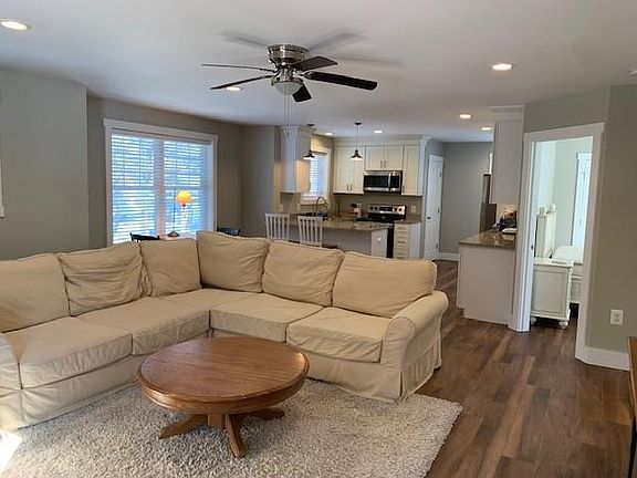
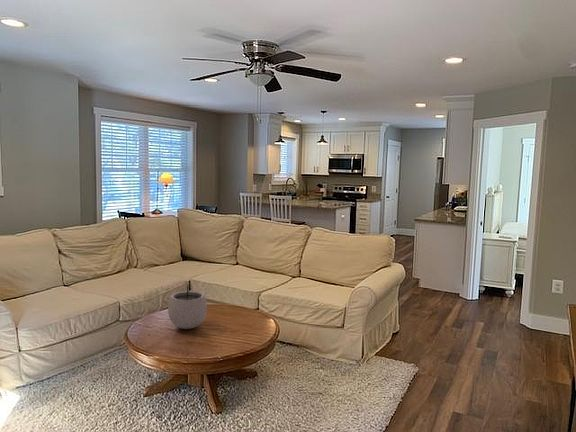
+ plant pot [167,281,208,330]
